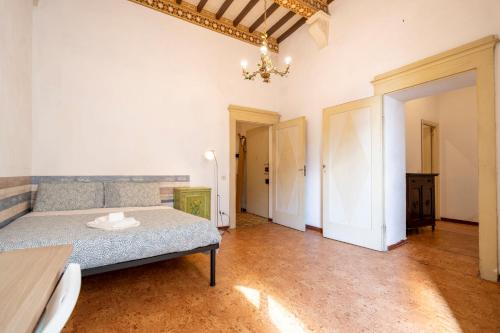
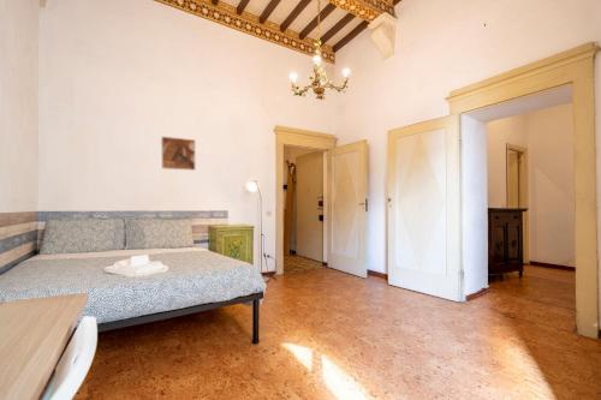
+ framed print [160,136,196,172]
